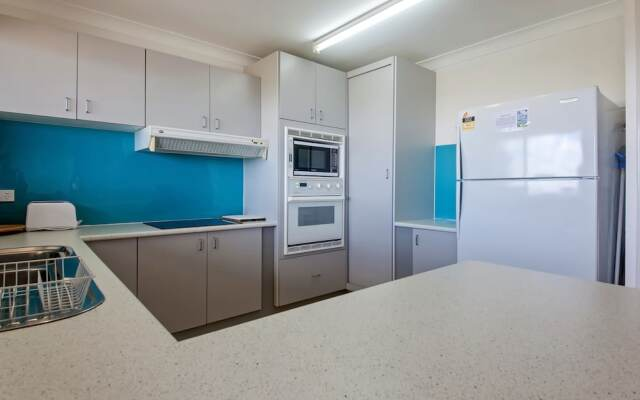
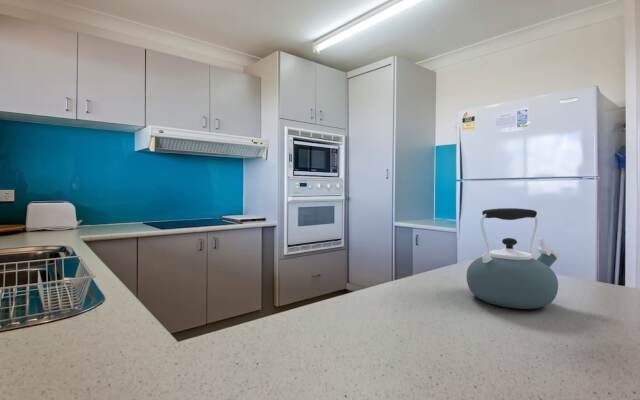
+ kettle [465,207,561,310]
